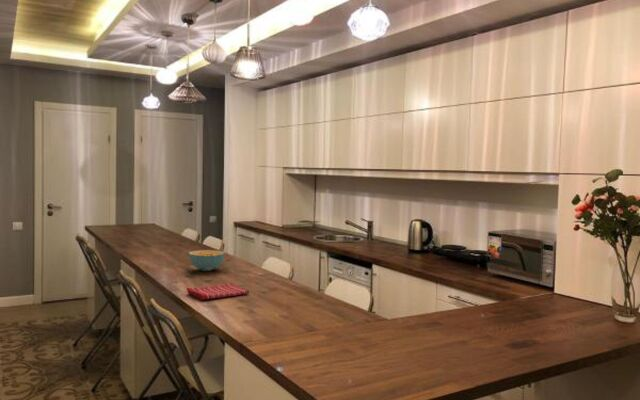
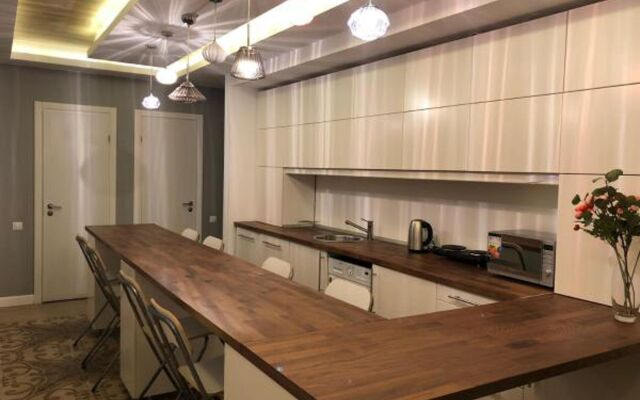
- cereal bowl [188,249,226,272]
- dish towel [186,282,250,301]
